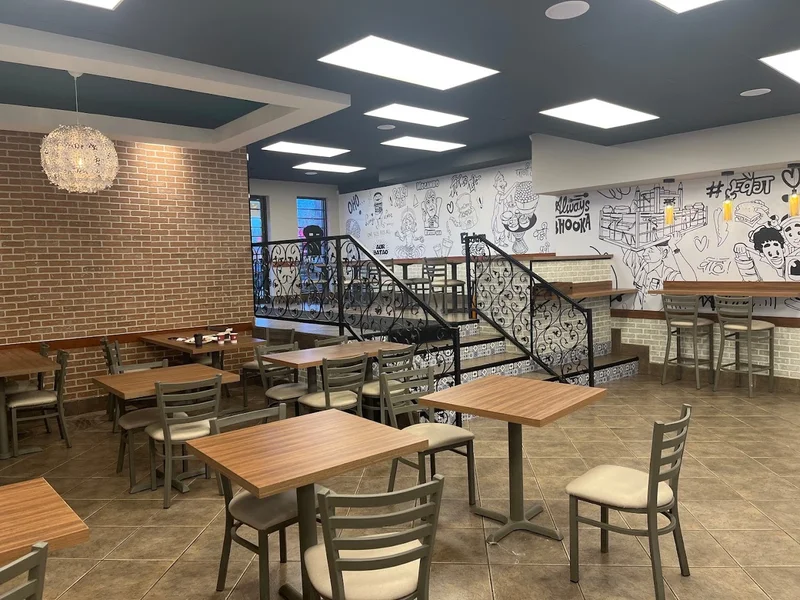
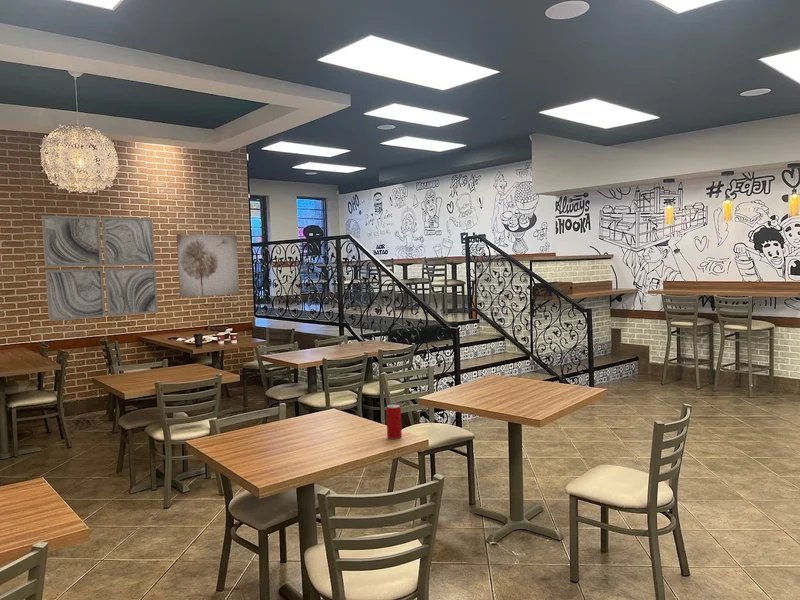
+ wall art [41,214,159,322]
+ beverage can [385,403,403,440]
+ wall art [176,234,240,298]
